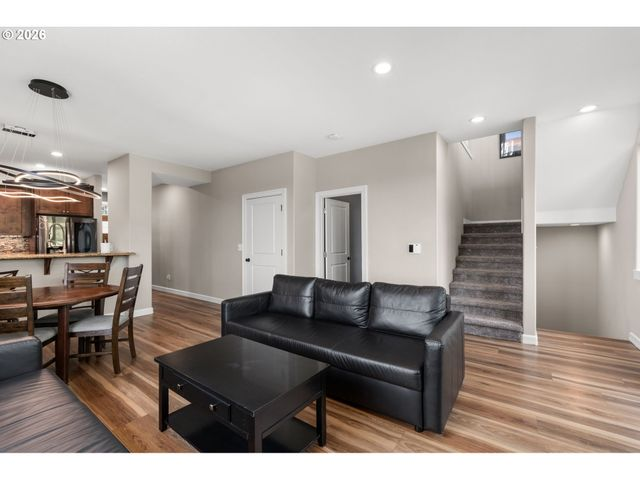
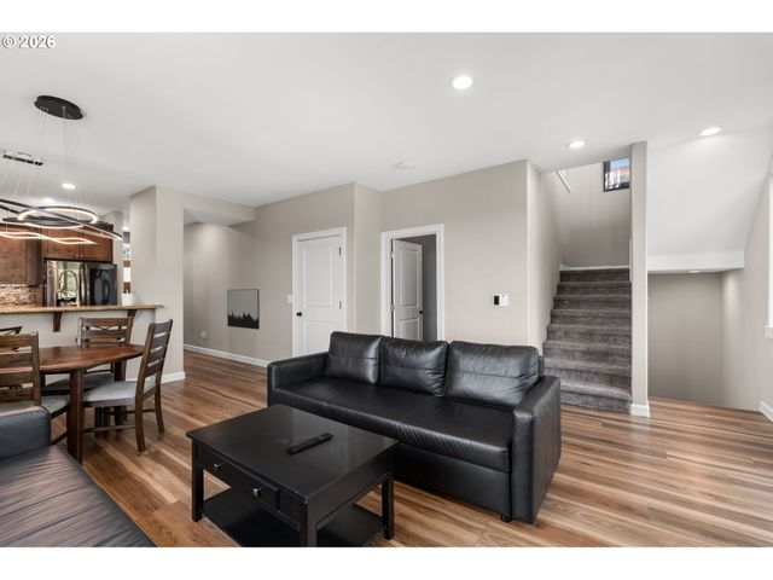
+ wall art [226,288,261,331]
+ remote control [286,431,335,456]
